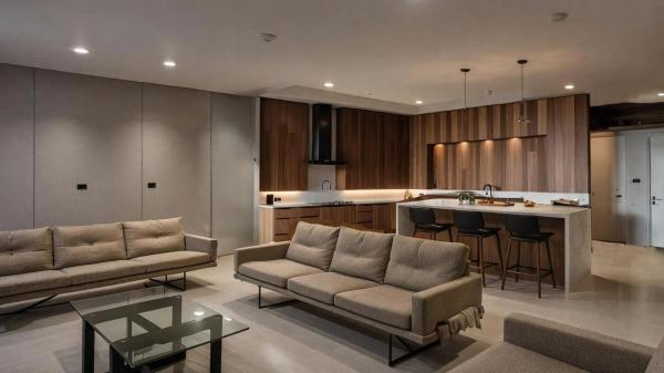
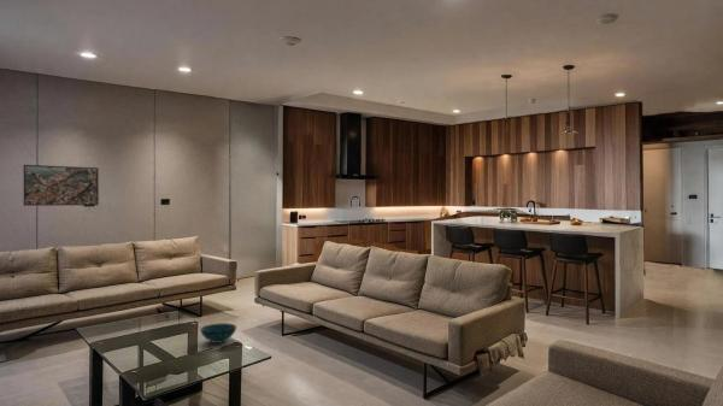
+ decorative bowl [199,322,237,345]
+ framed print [23,164,100,207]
